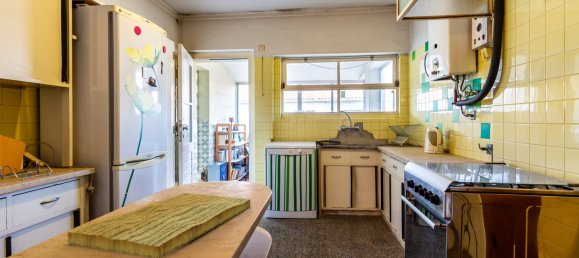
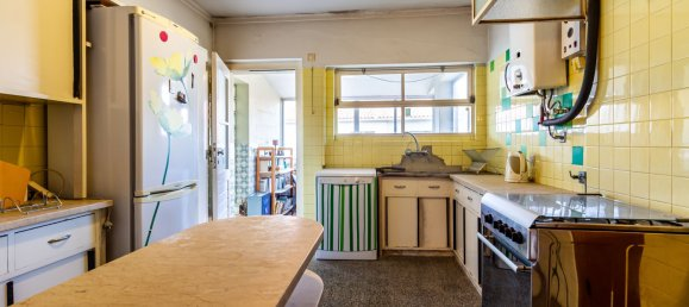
- cutting board [67,192,251,258]
